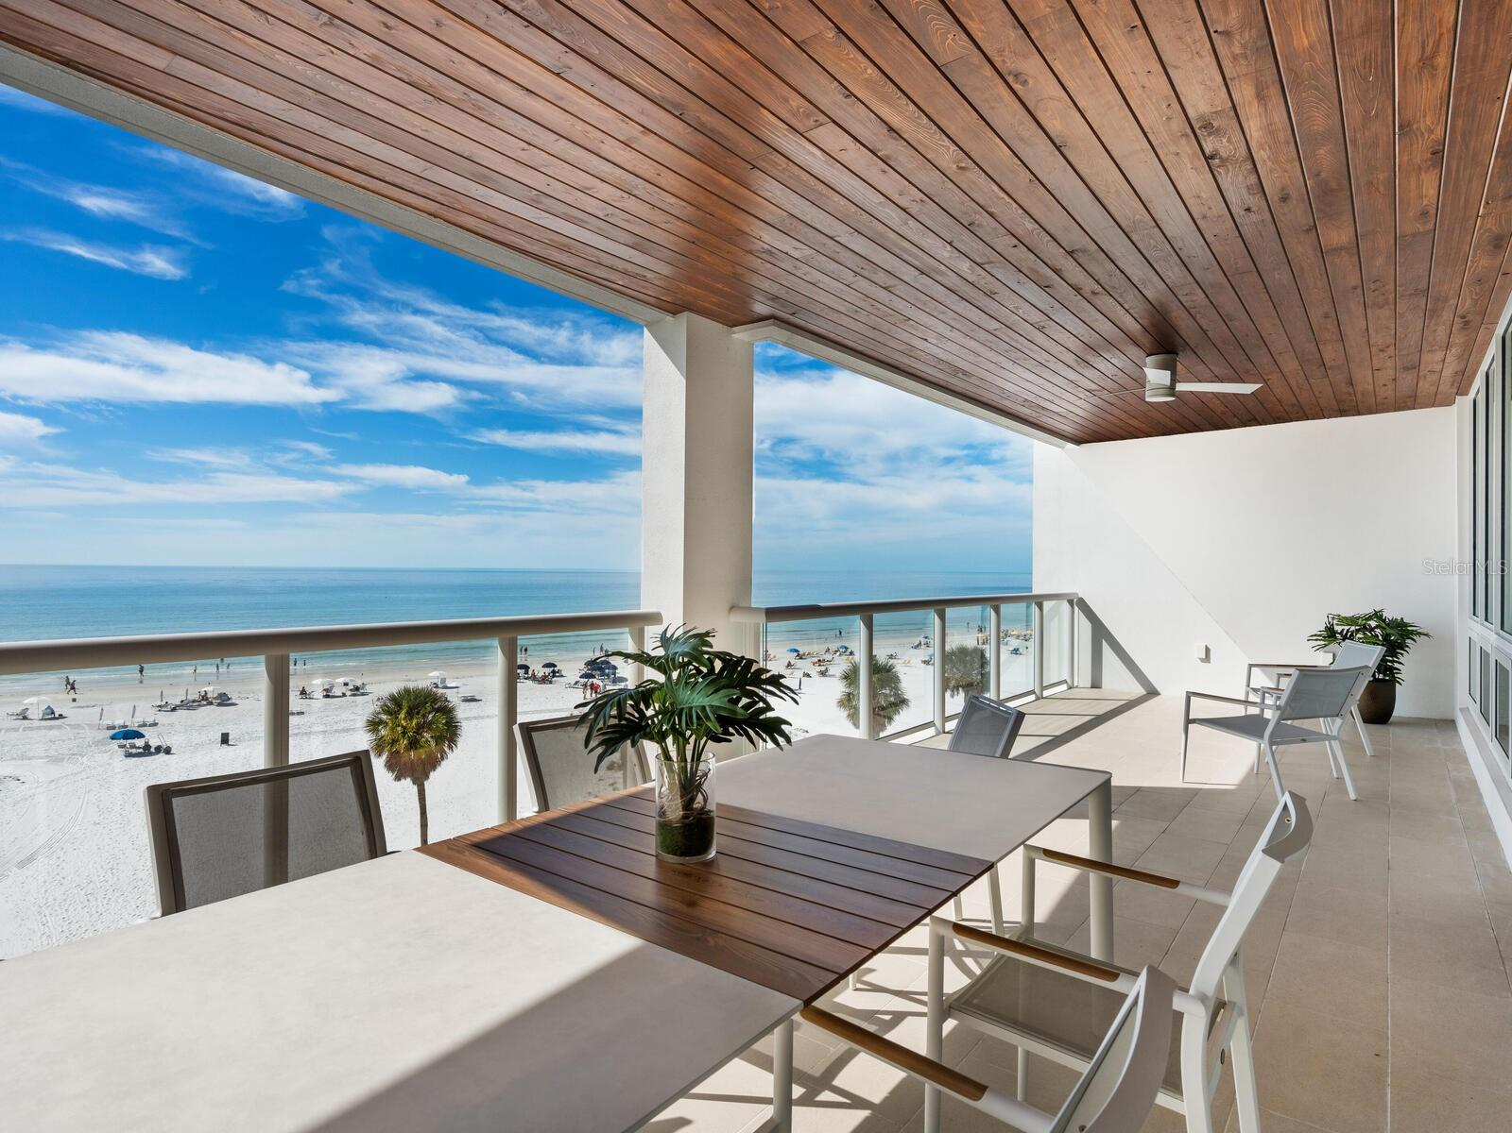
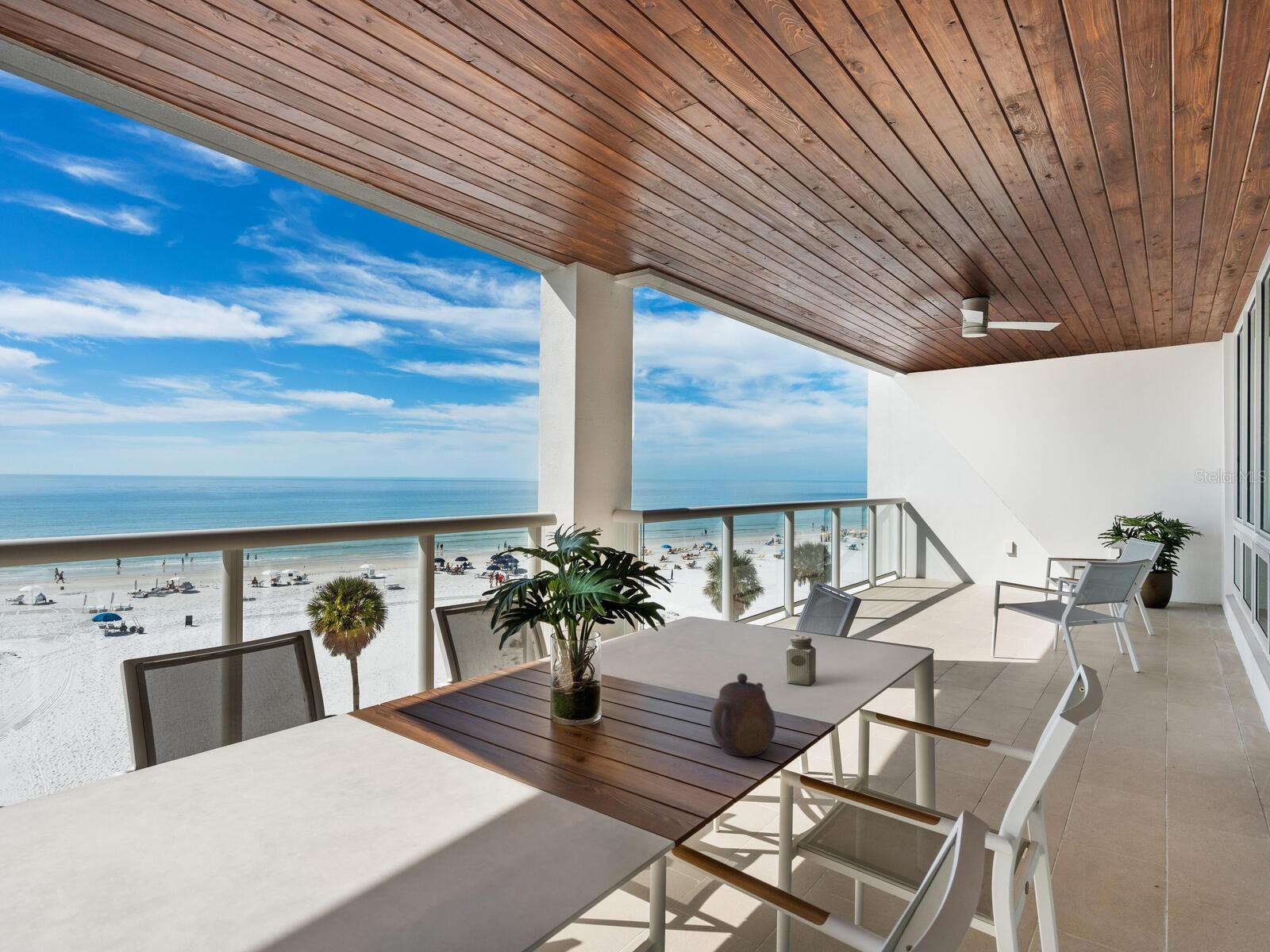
+ salt shaker [786,635,817,686]
+ teapot [709,673,776,758]
